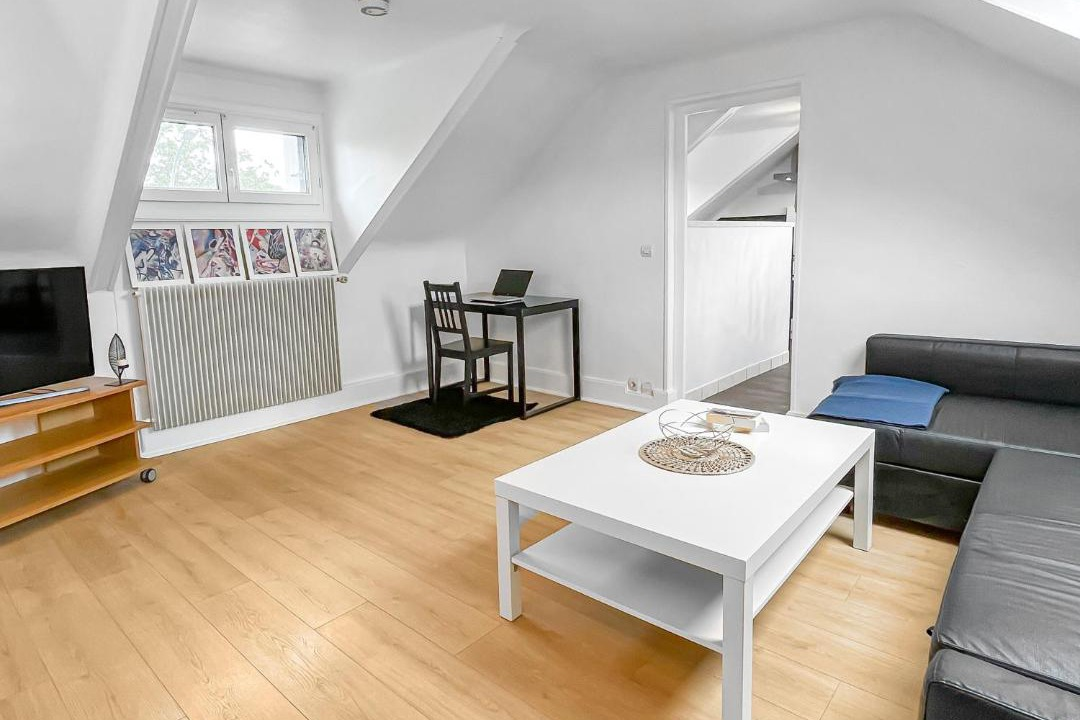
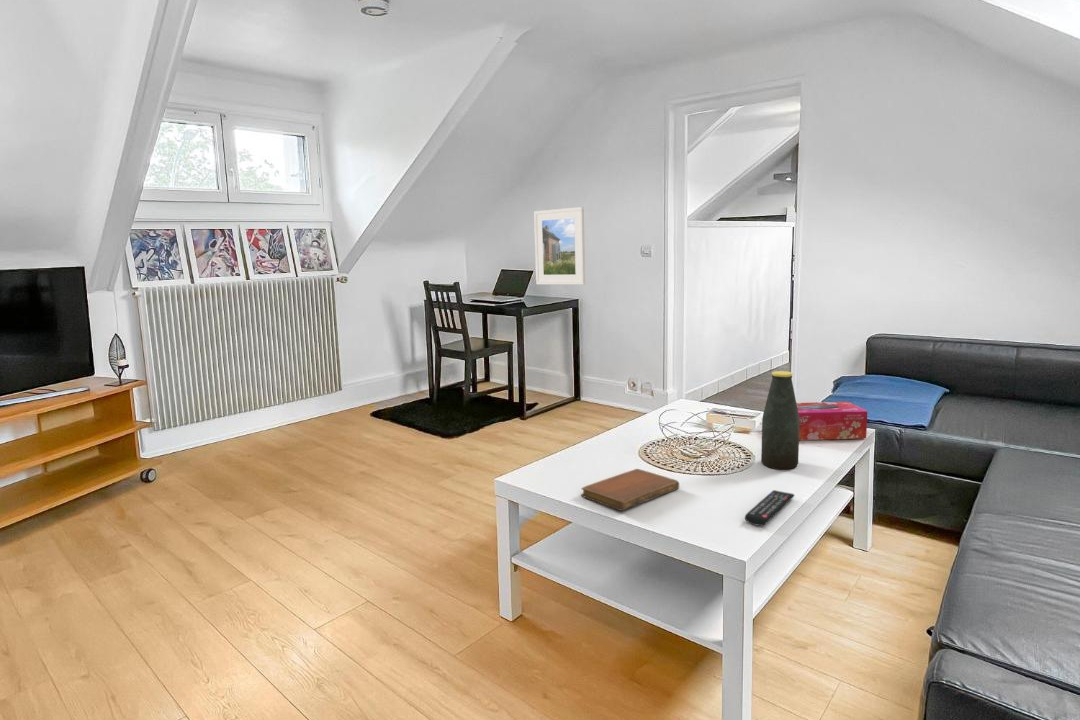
+ remote control [744,489,795,527]
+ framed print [533,206,586,286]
+ bottle [760,370,800,470]
+ notebook [580,468,680,512]
+ tissue box [796,401,869,441]
